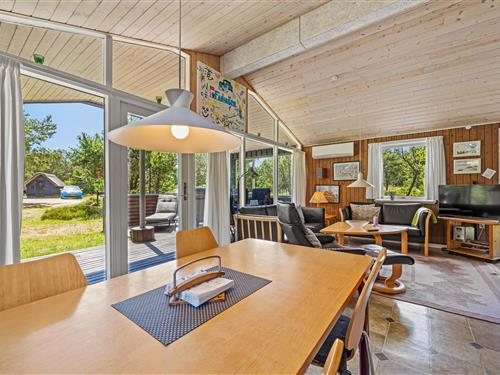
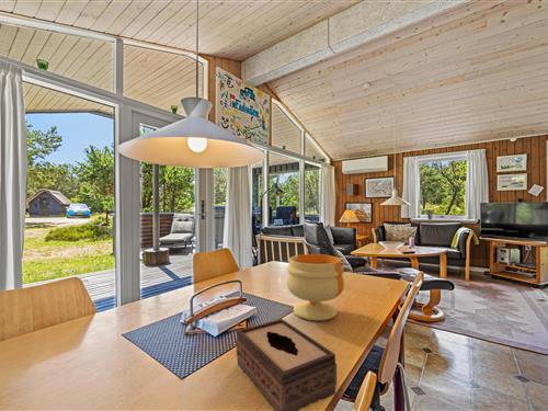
+ tissue box [236,318,338,411]
+ footed bowl [286,253,345,321]
